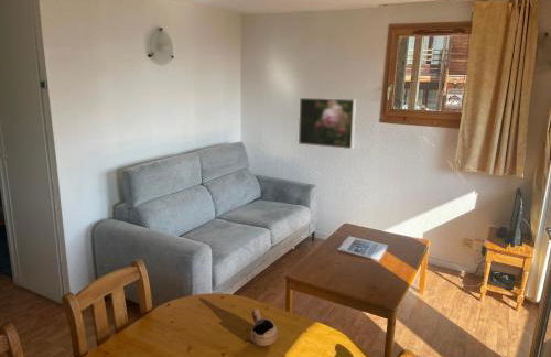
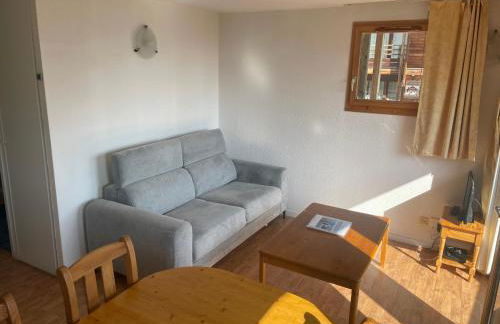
- cup [250,309,279,347]
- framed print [298,97,357,150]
